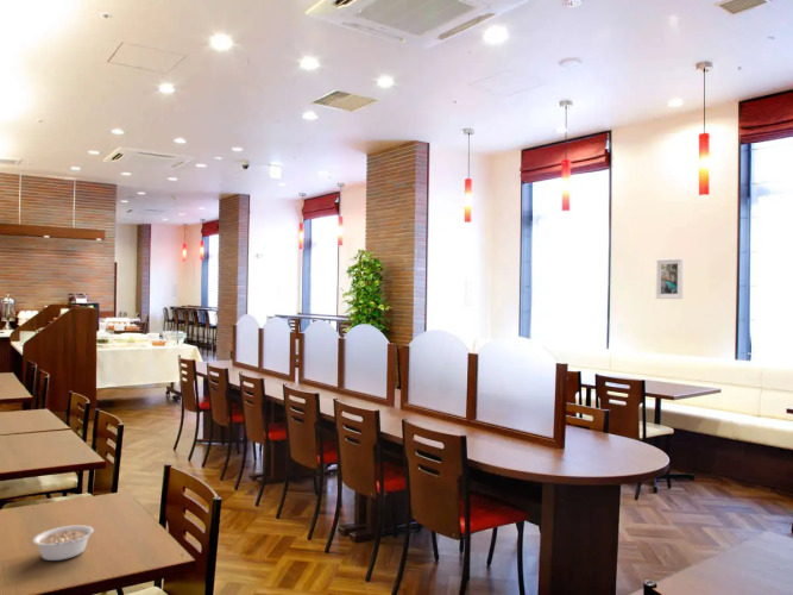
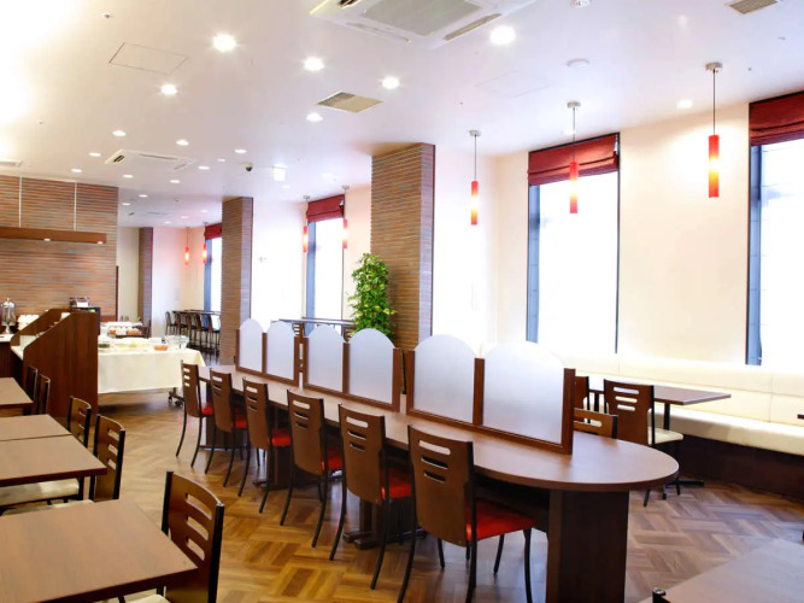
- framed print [655,257,685,300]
- legume [32,524,103,562]
